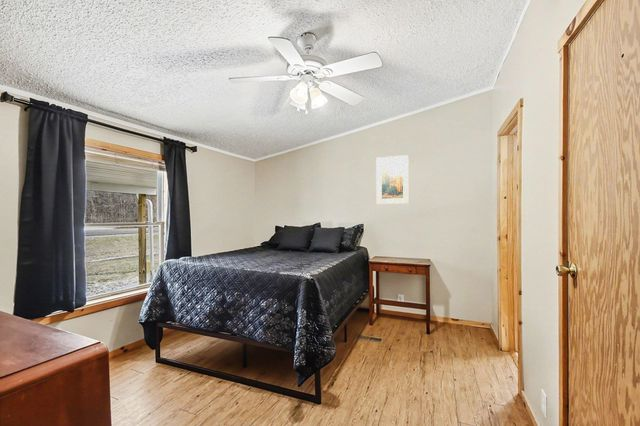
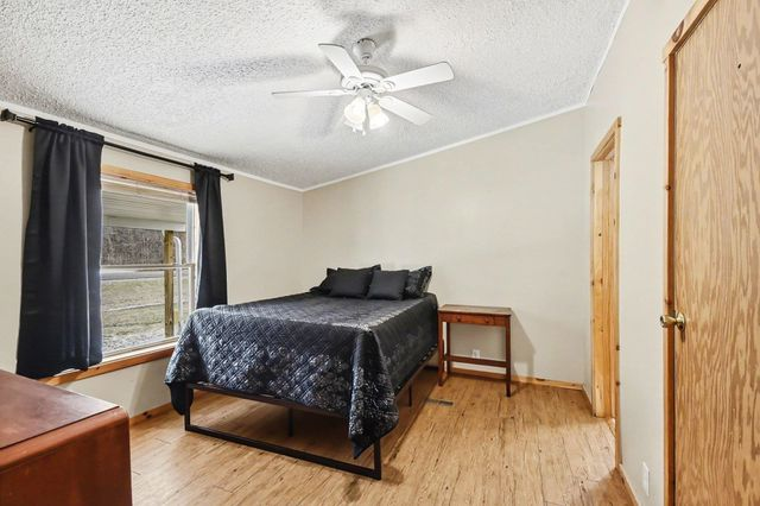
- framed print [375,154,410,205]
